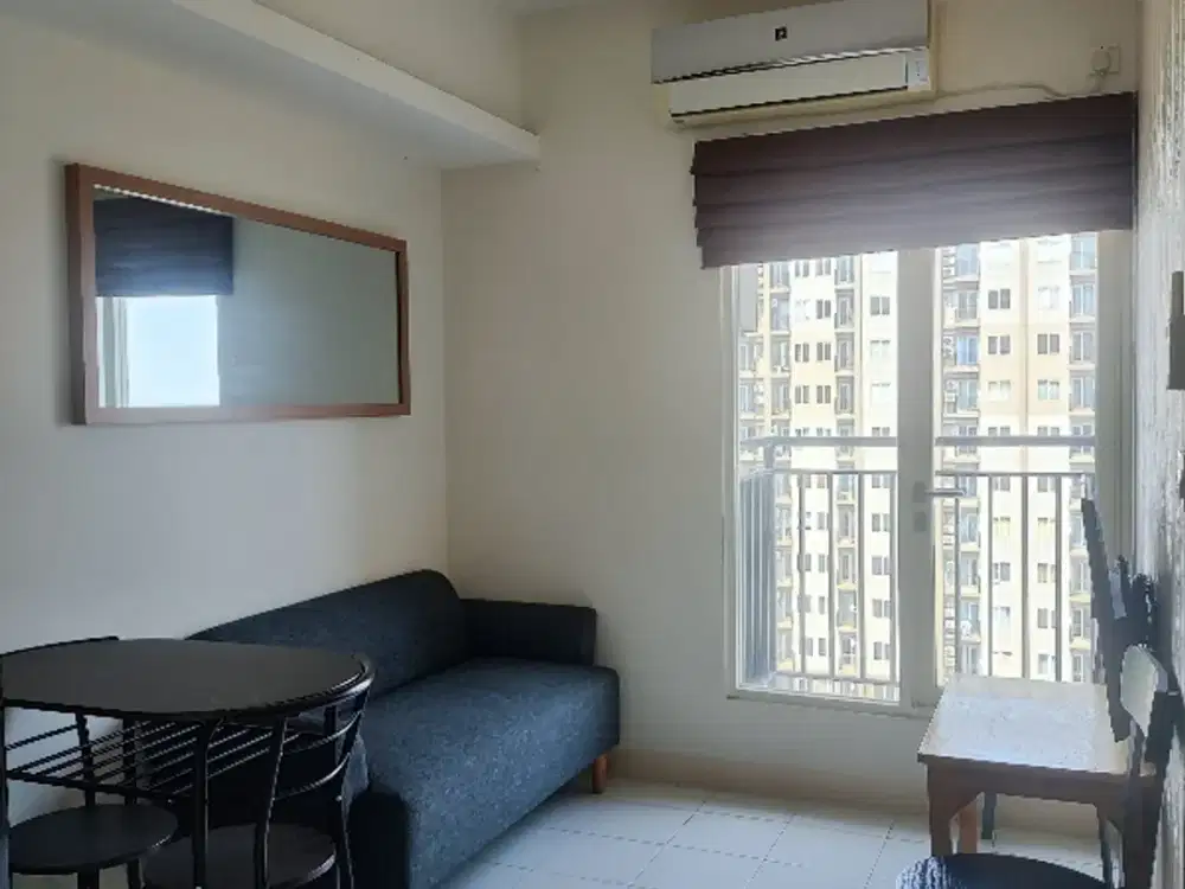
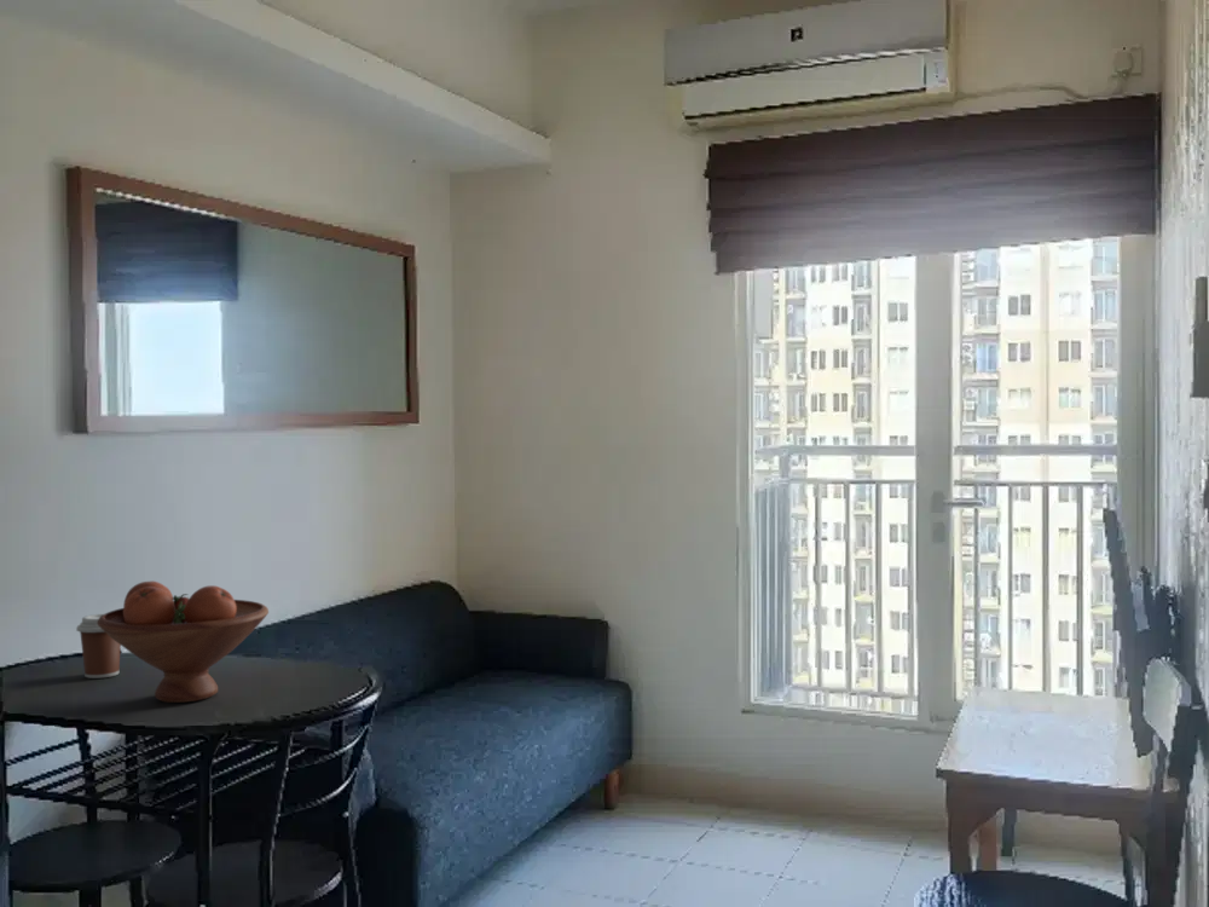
+ fruit bowl [98,580,270,704]
+ coffee cup [75,613,122,680]
